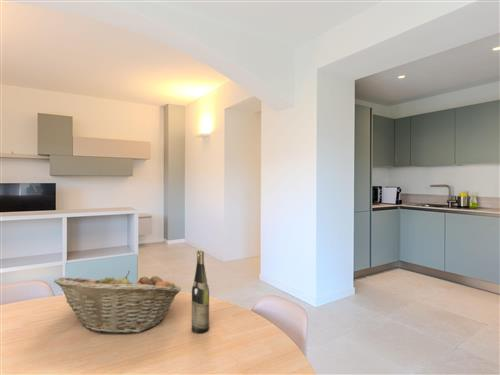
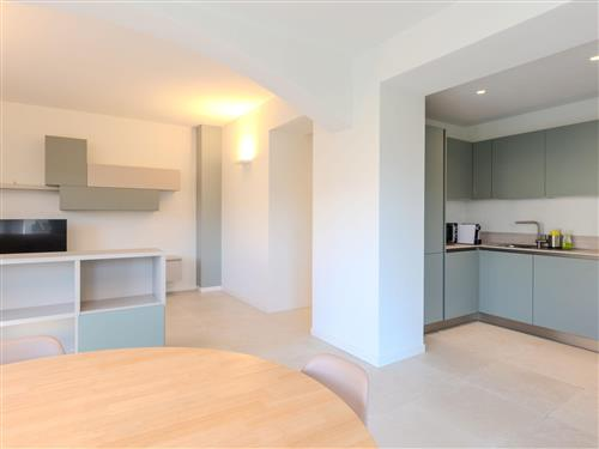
- fruit basket [53,270,182,334]
- wine bottle [191,250,210,334]
